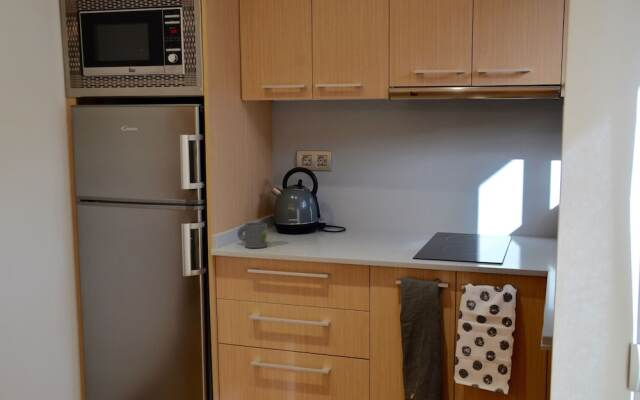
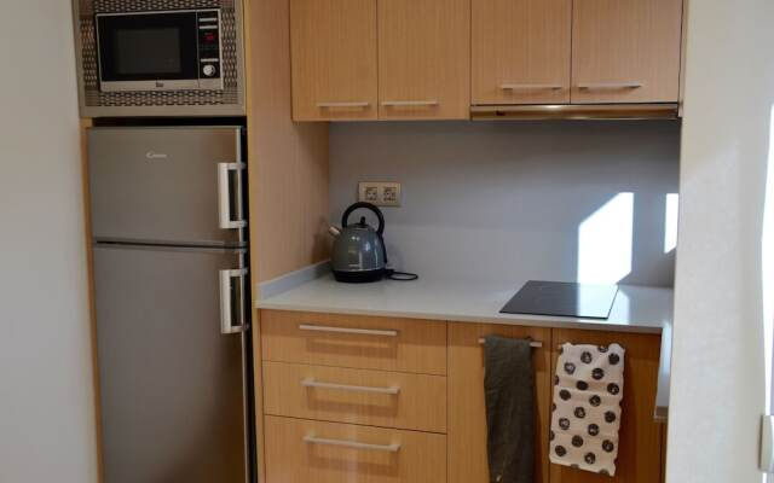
- mug [236,221,268,249]
